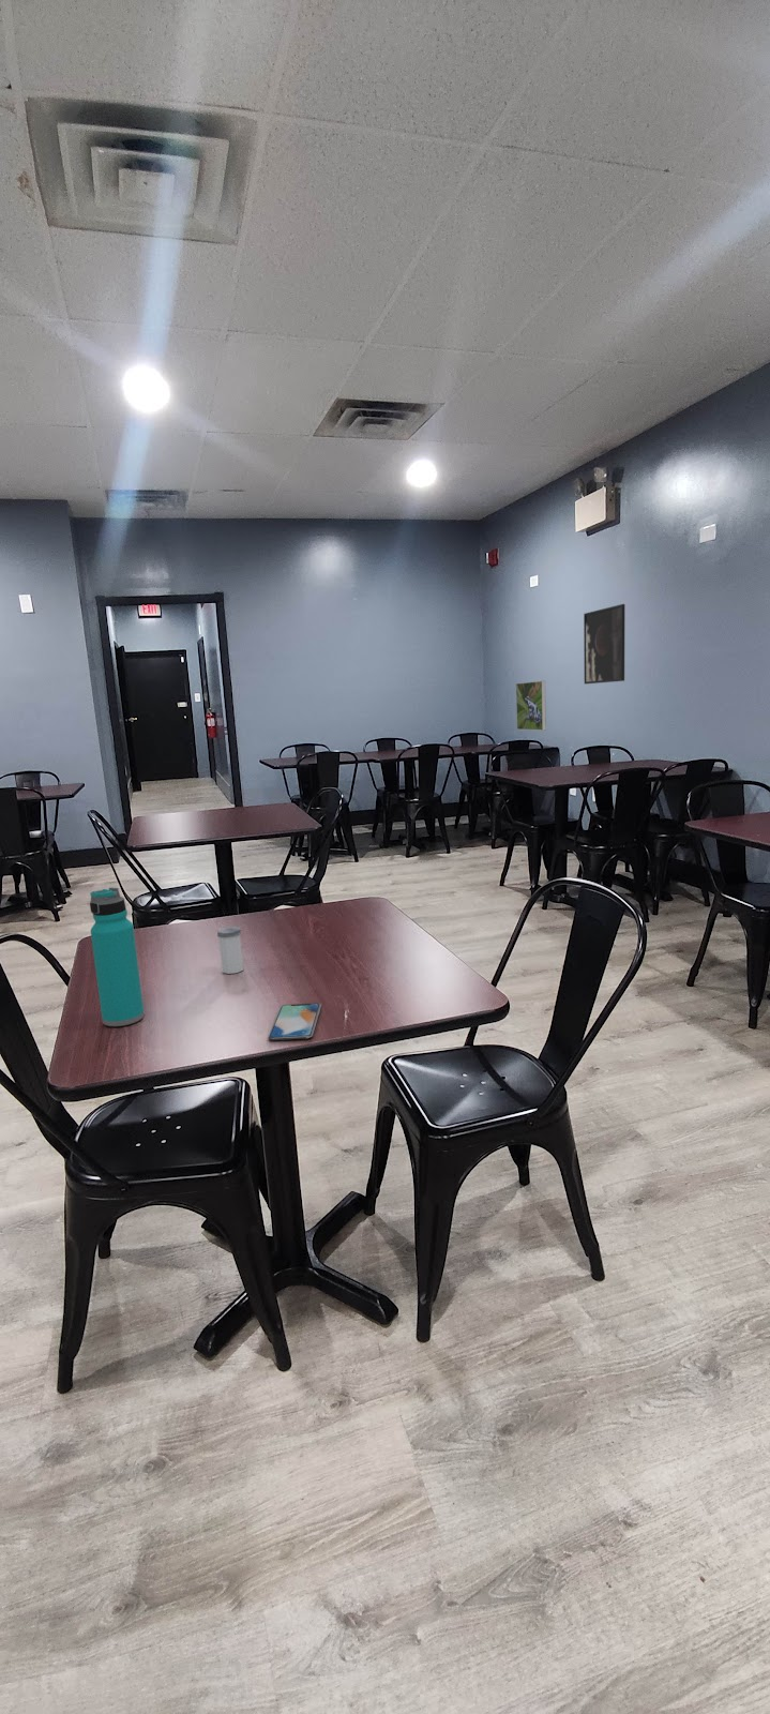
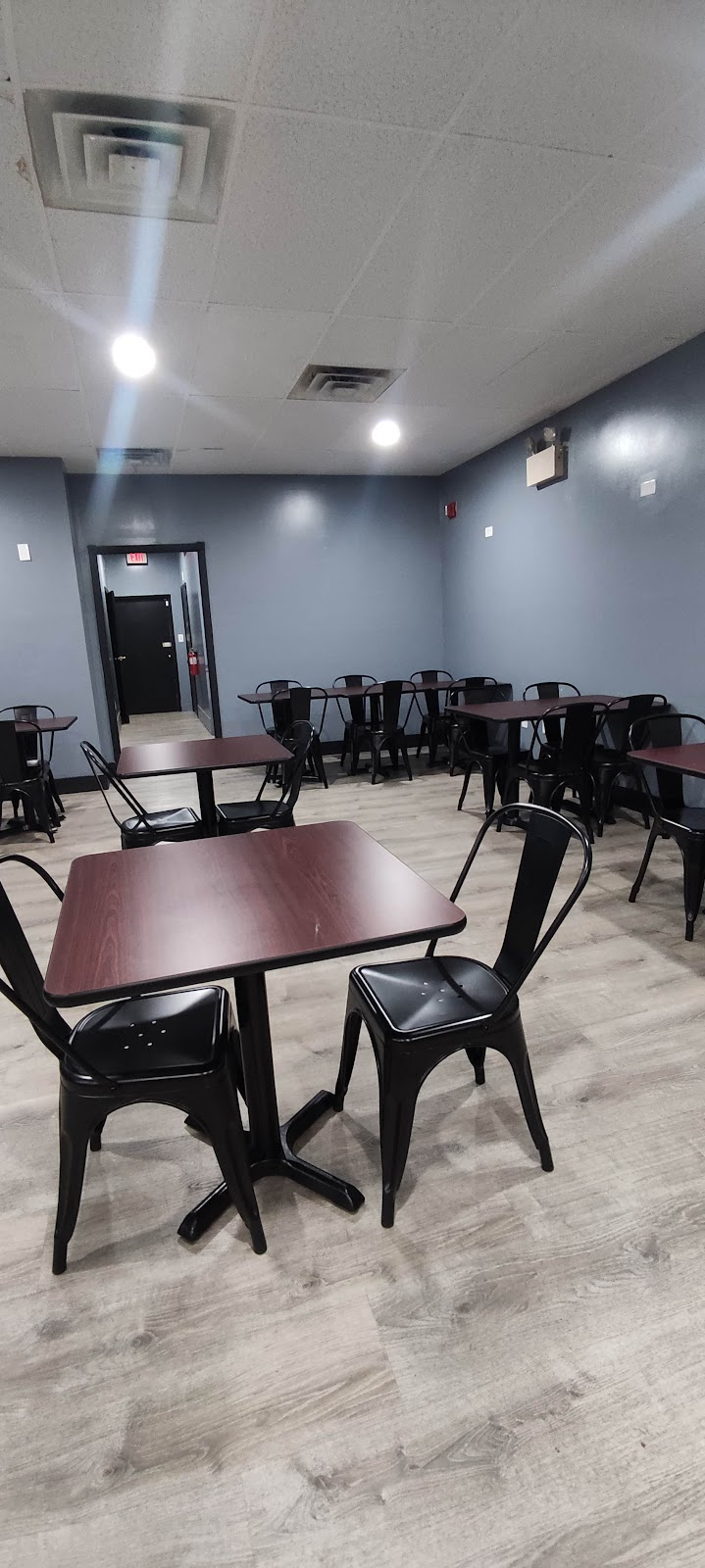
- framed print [582,603,626,684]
- salt shaker [216,926,245,975]
- smartphone [266,1001,322,1042]
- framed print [516,680,547,731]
- water bottle [88,887,144,1028]
